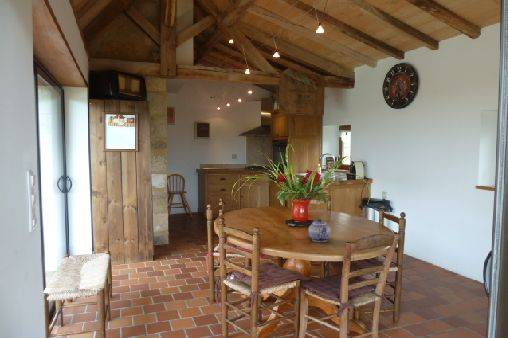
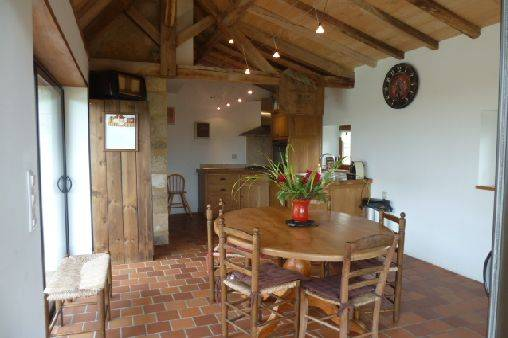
- teapot [308,218,332,243]
